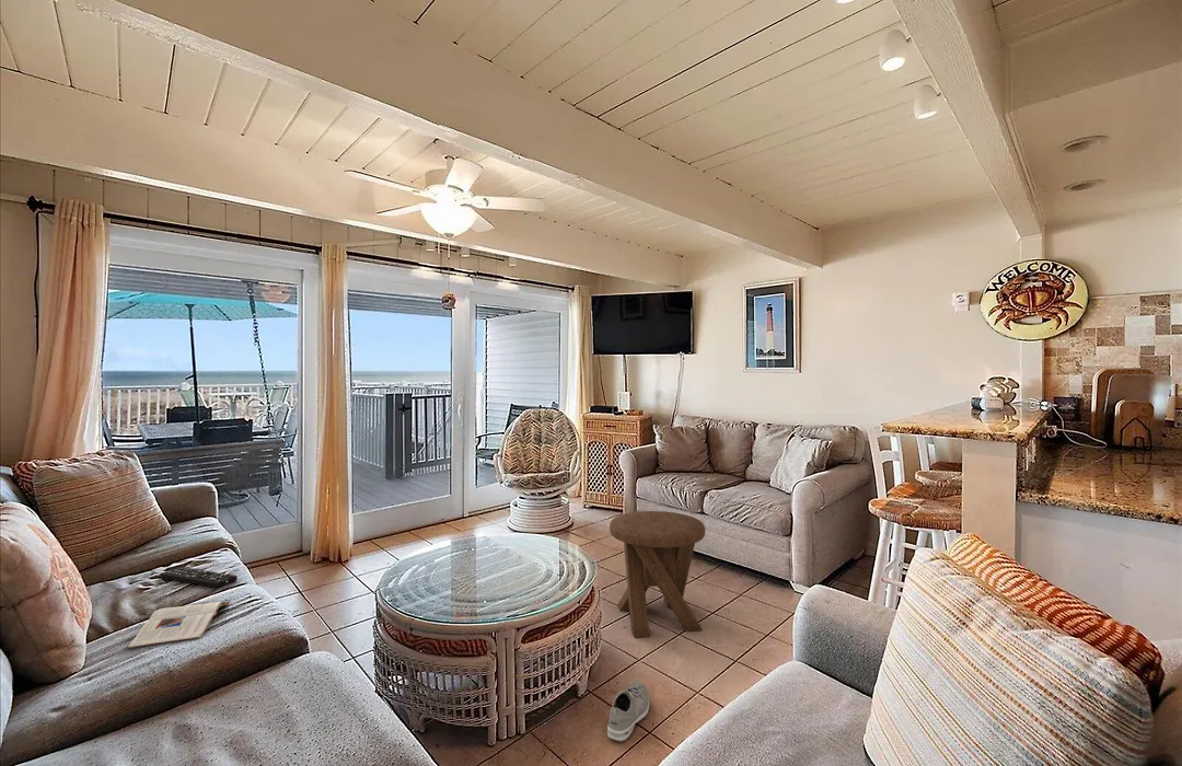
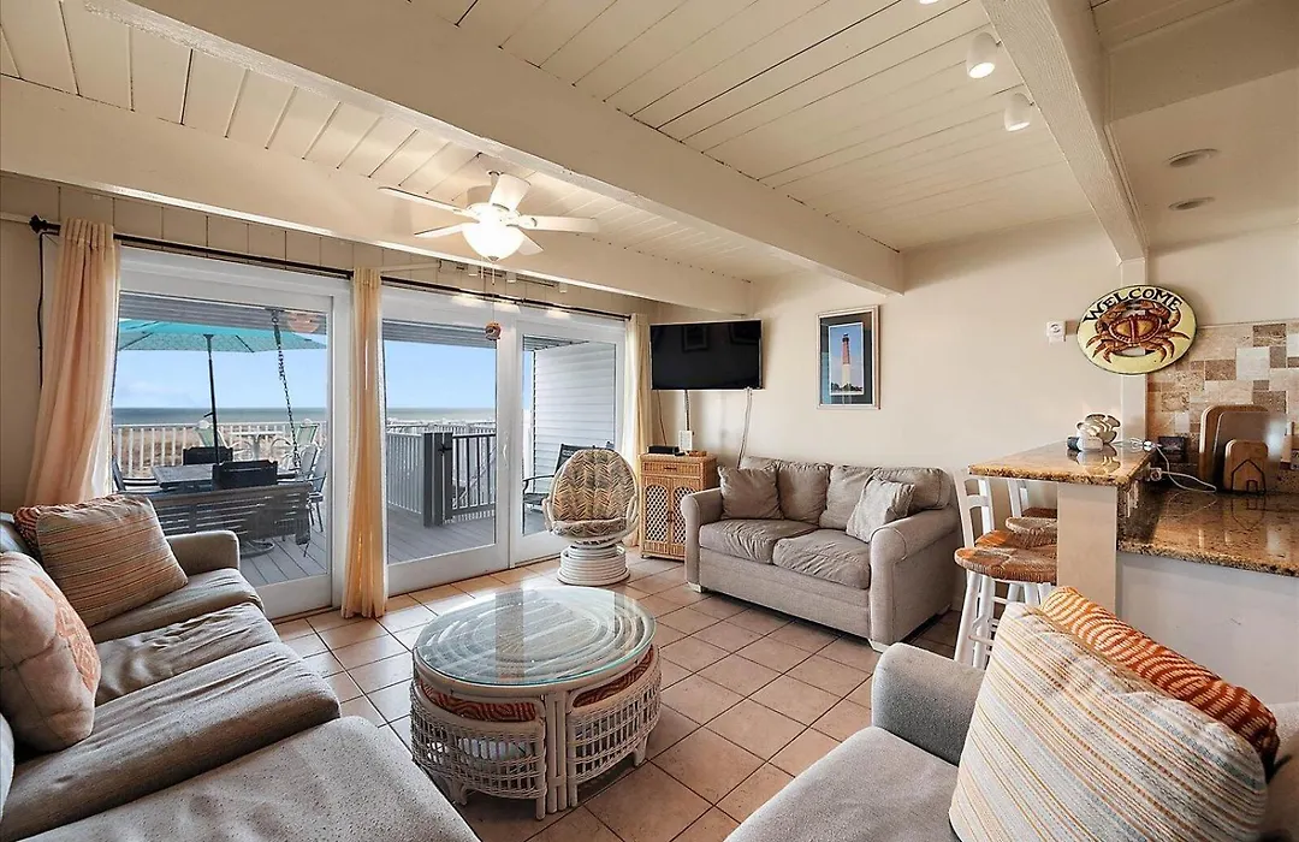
- magazine [127,601,230,649]
- remote control [159,566,239,589]
- sneaker [606,681,650,742]
- music stool [609,510,706,638]
